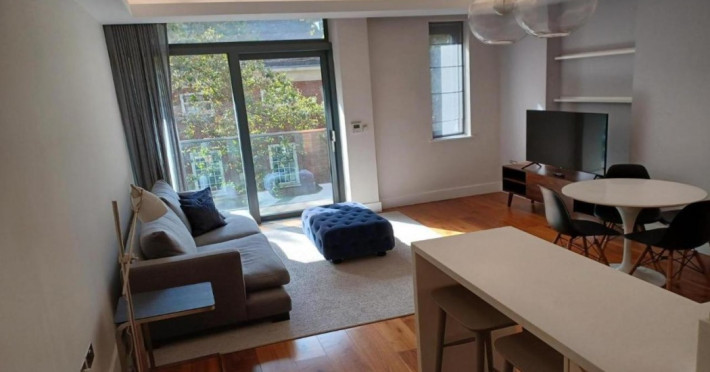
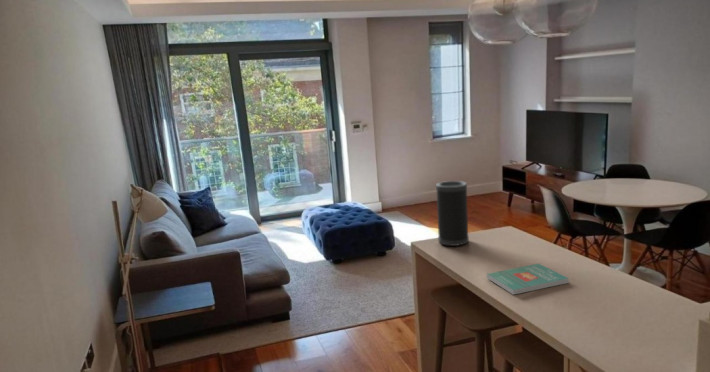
+ book [486,263,570,296]
+ speaker [435,180,470,248]
